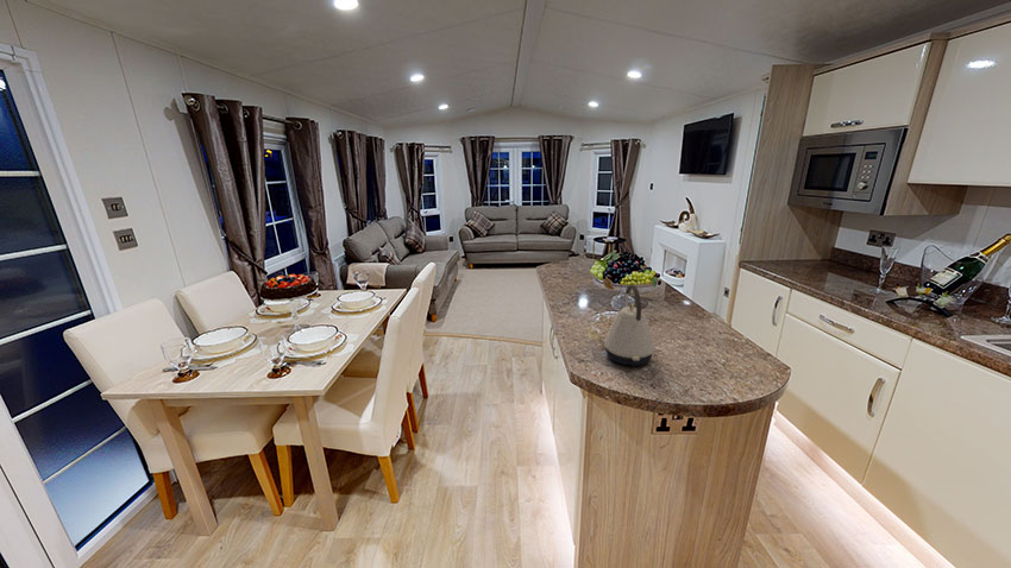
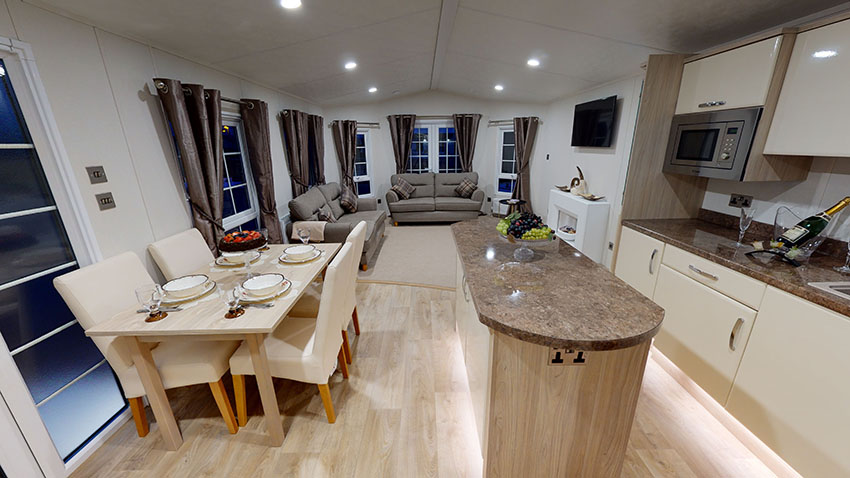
- kettle [603,283,655,366]
